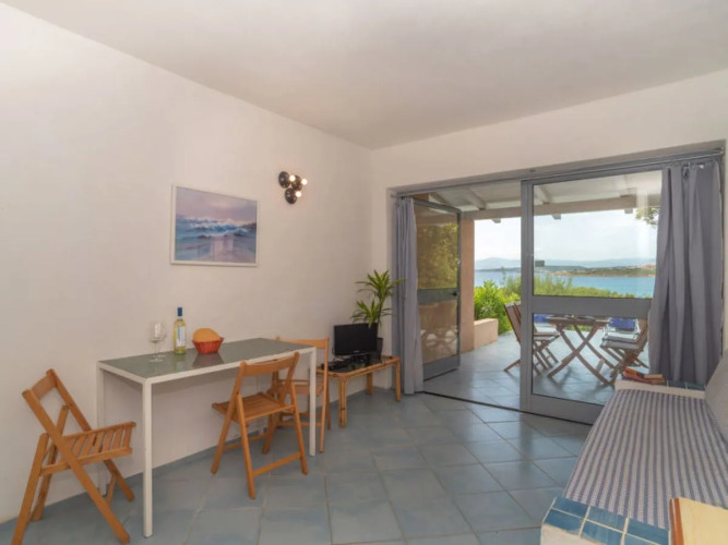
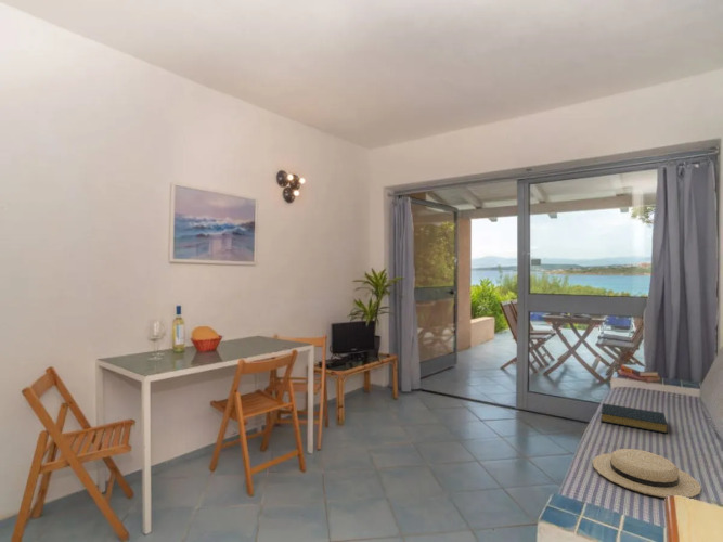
+ sunhat [592,448,702,499]
+ hardback book [601,402,669,435]
